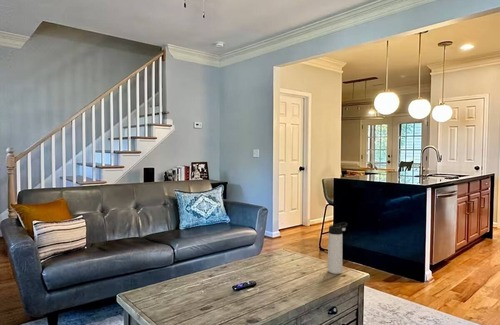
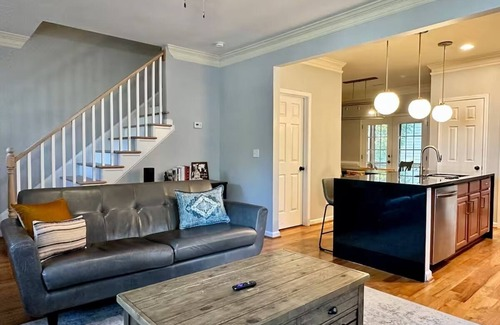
- thermos bottle [327,221,348,275]
